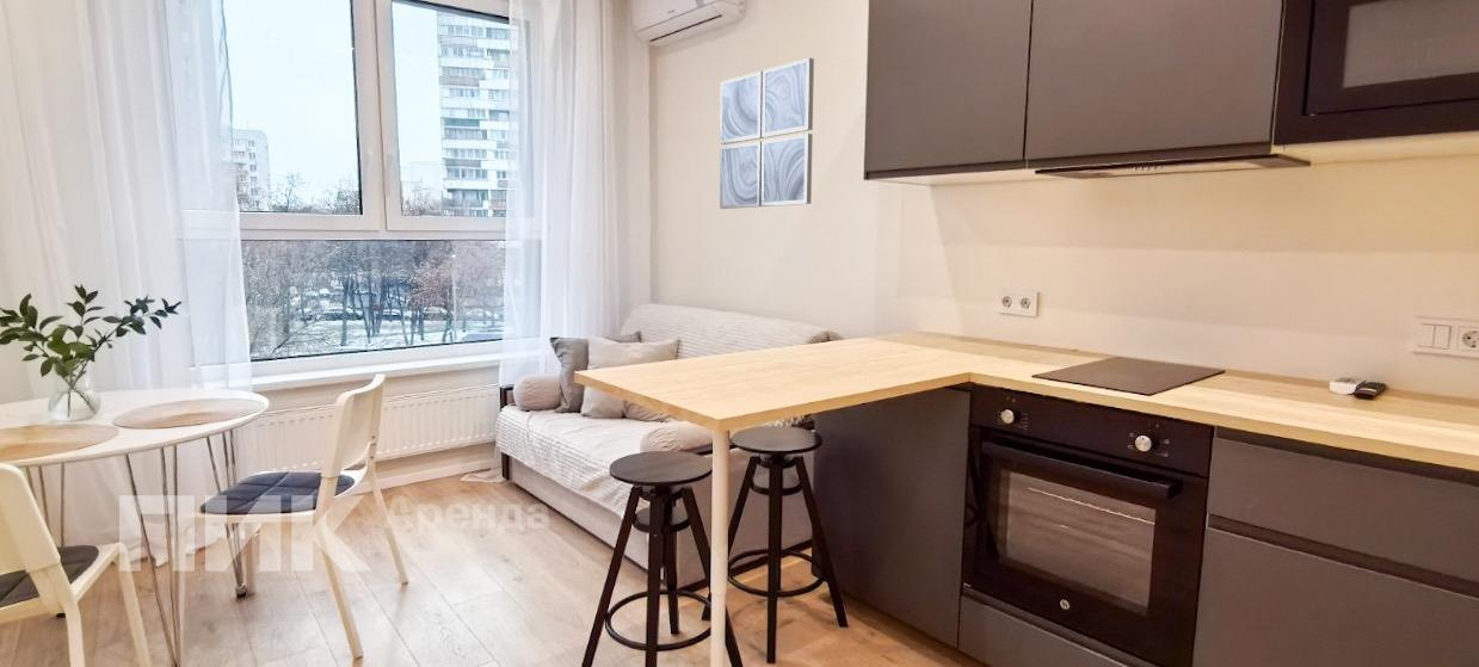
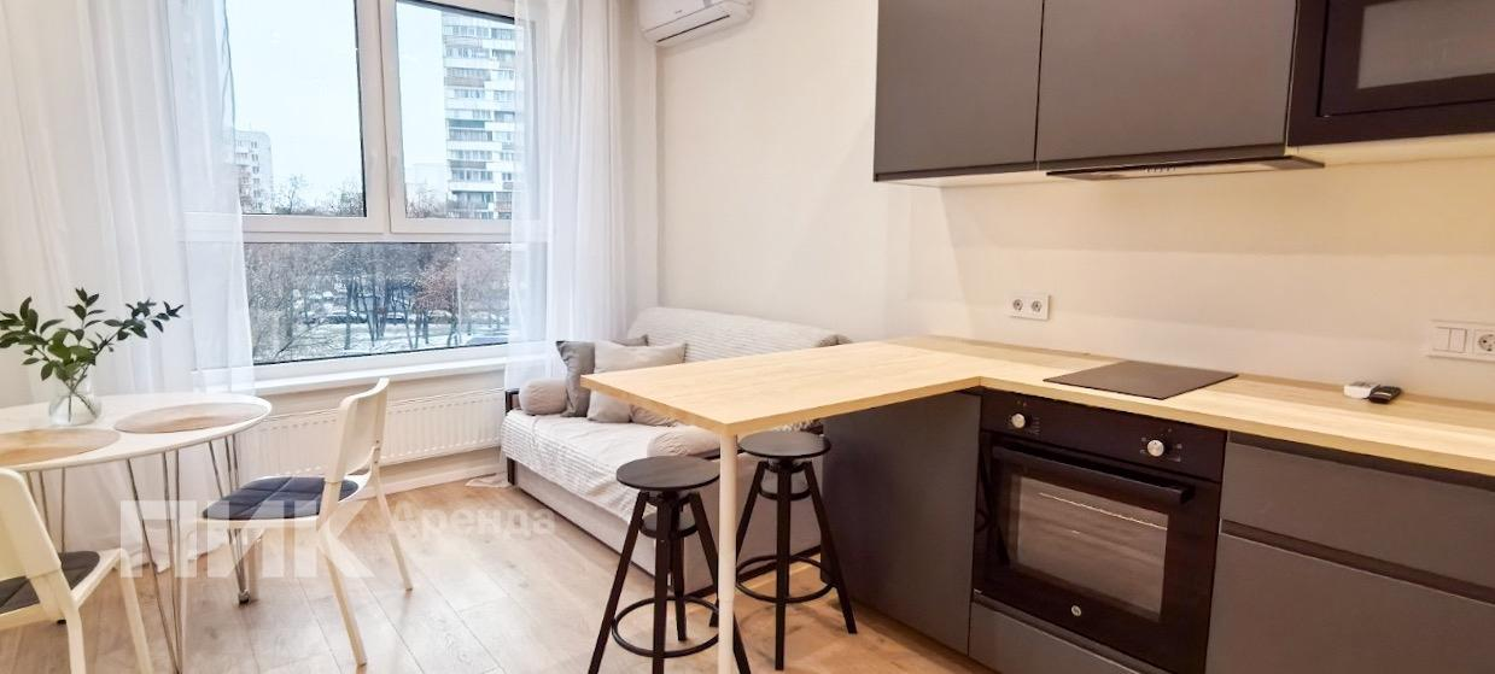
- wall art [719,56,815,210]
